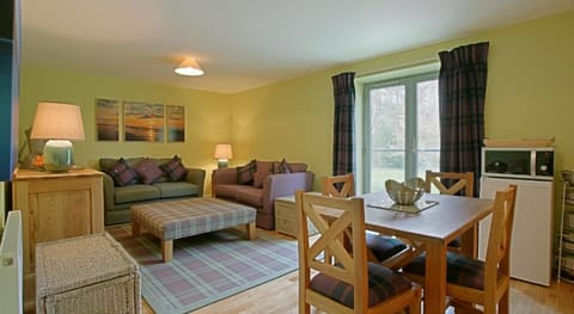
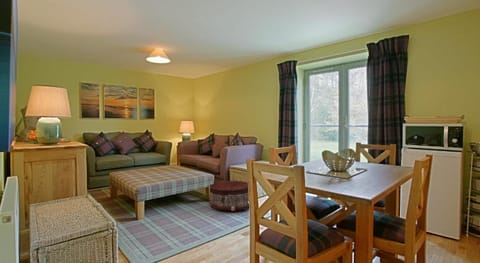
+ pouf [208,179,250,212]
